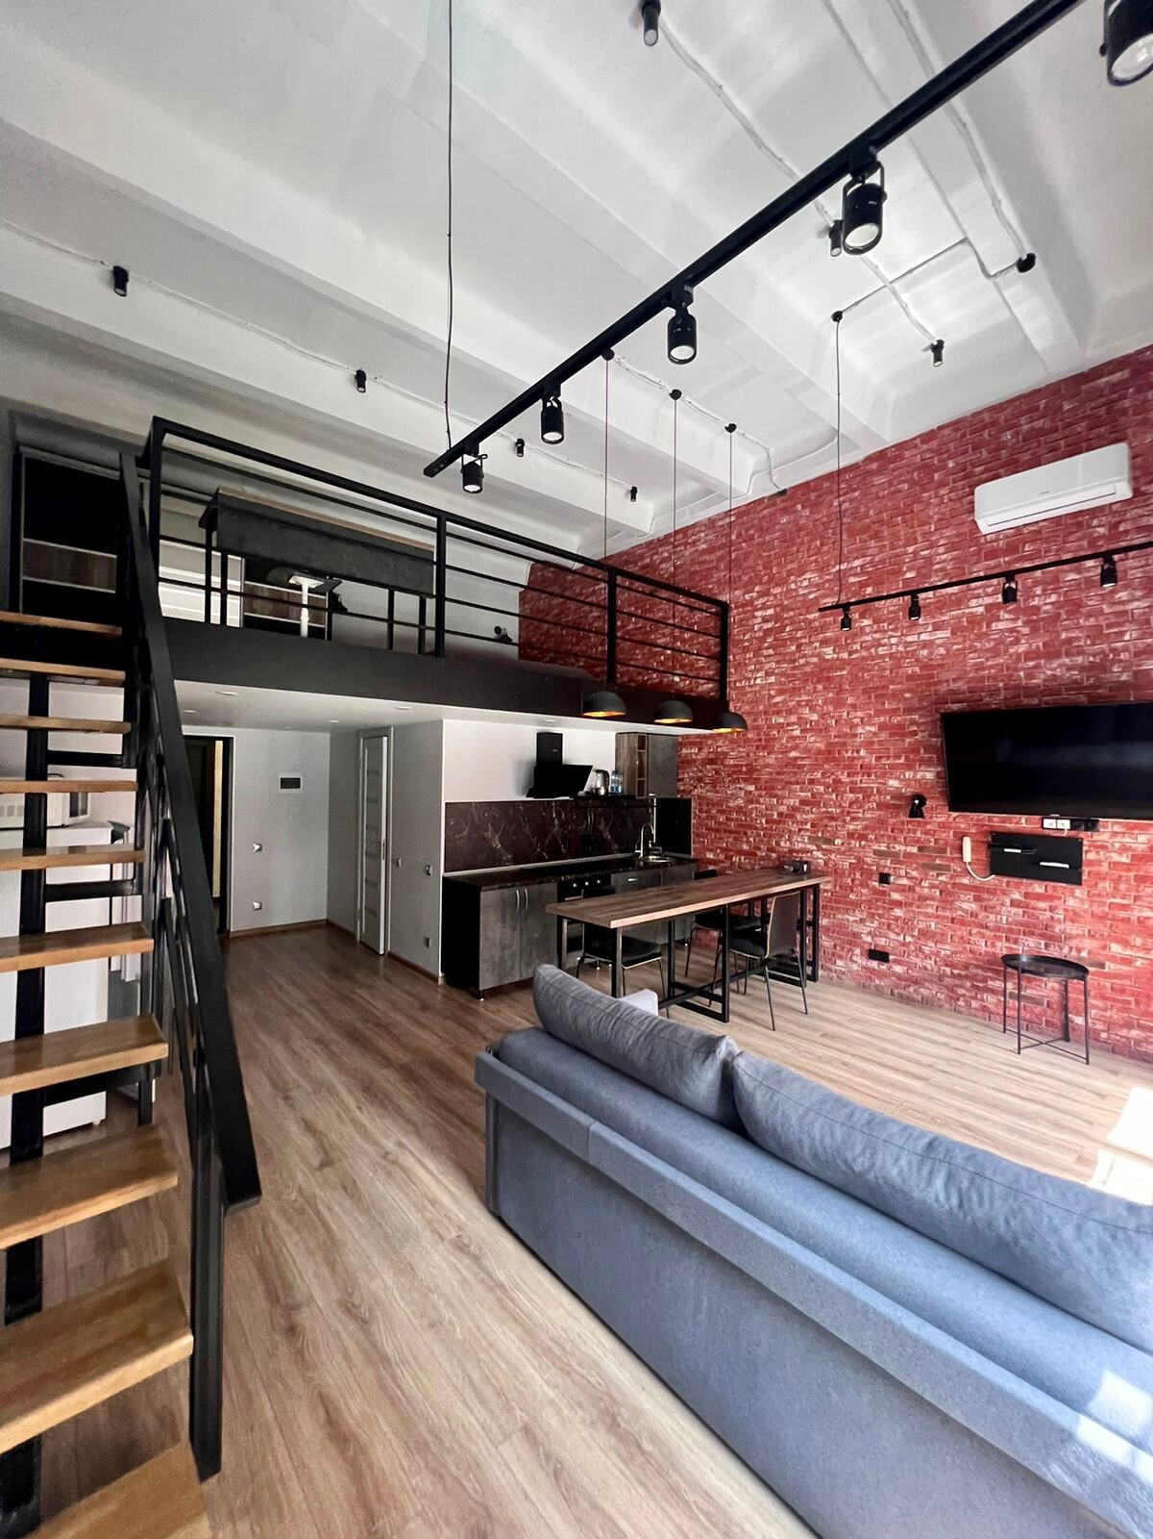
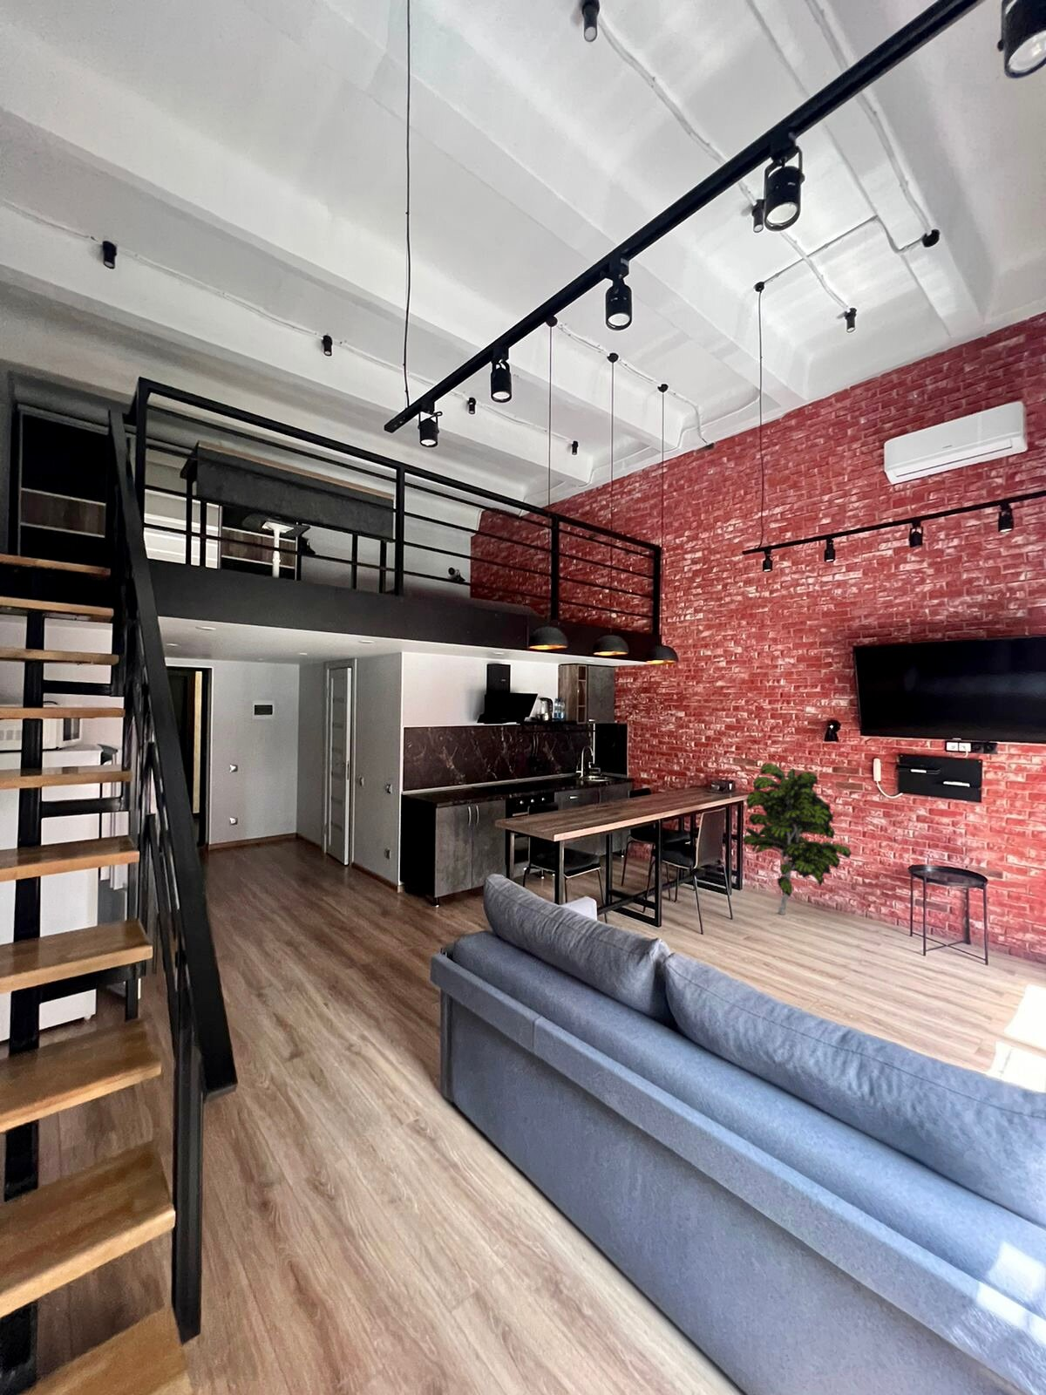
+ indoor plant [742,762,853,915]
